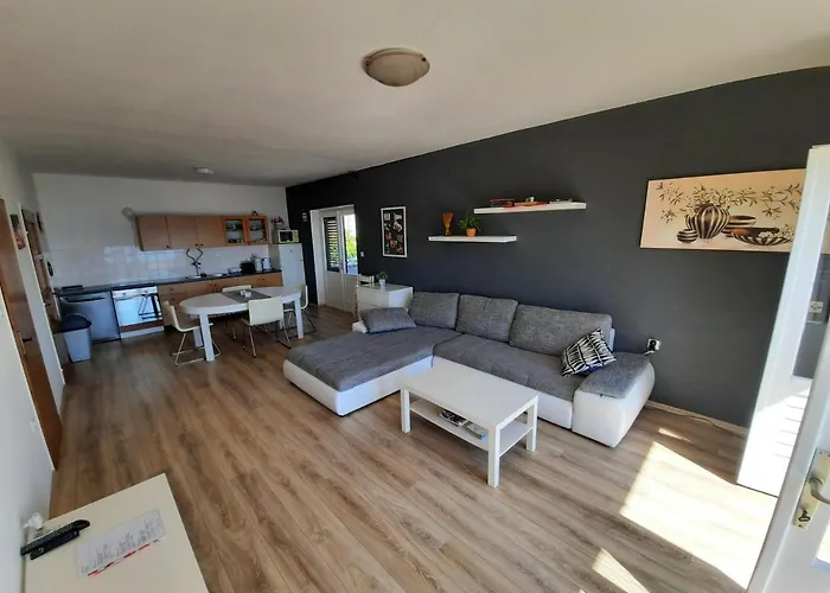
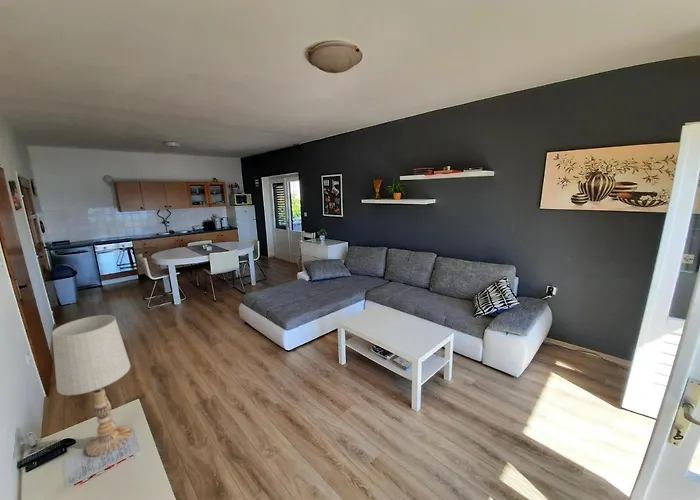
+ table lamp [51,314,132,458]
